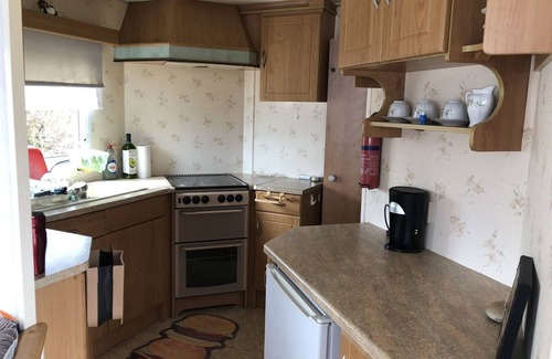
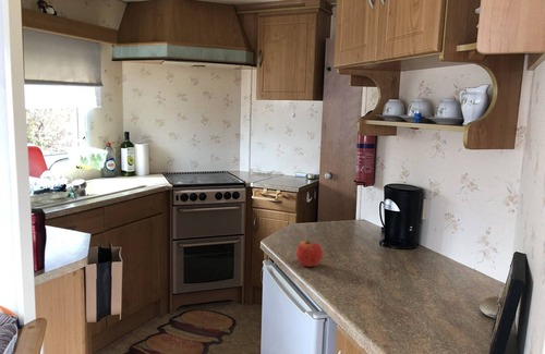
+ apple [295,239,324,268]
